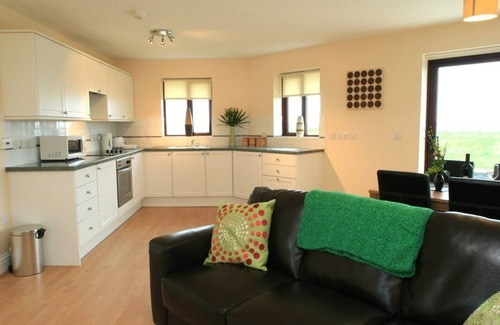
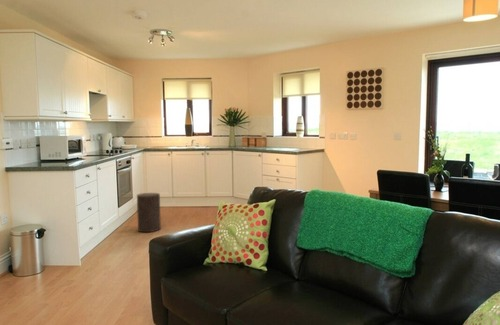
+ stool [136,192,162,233]
